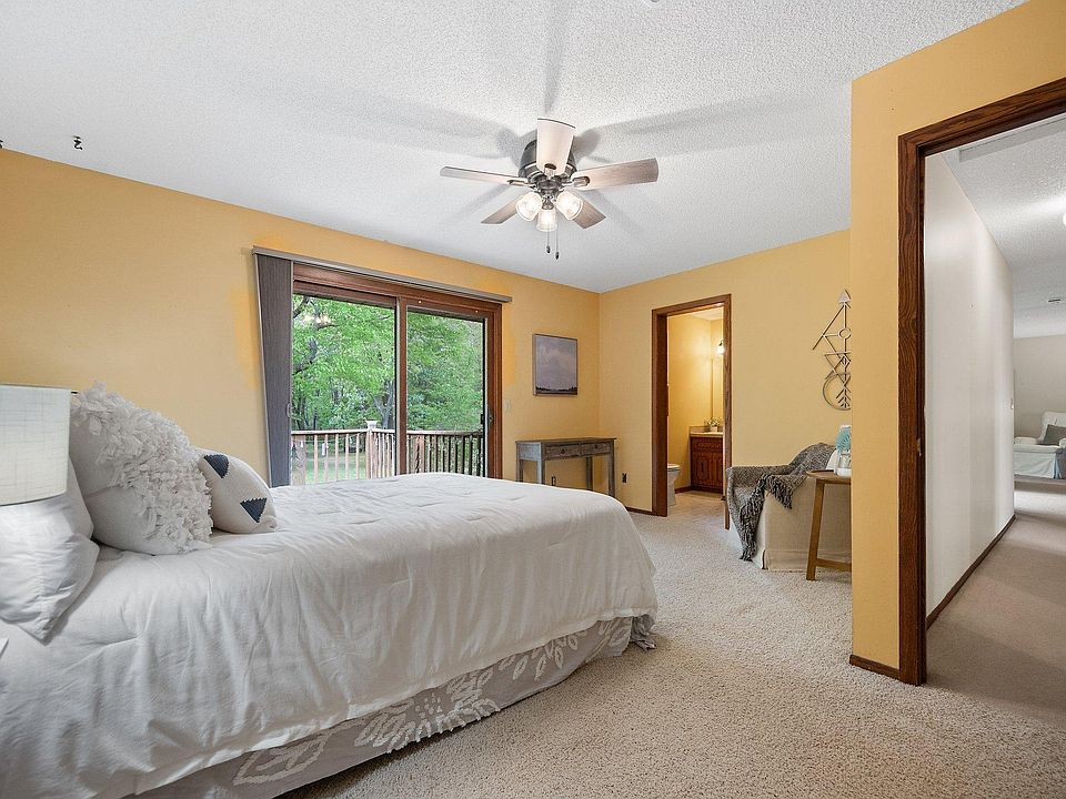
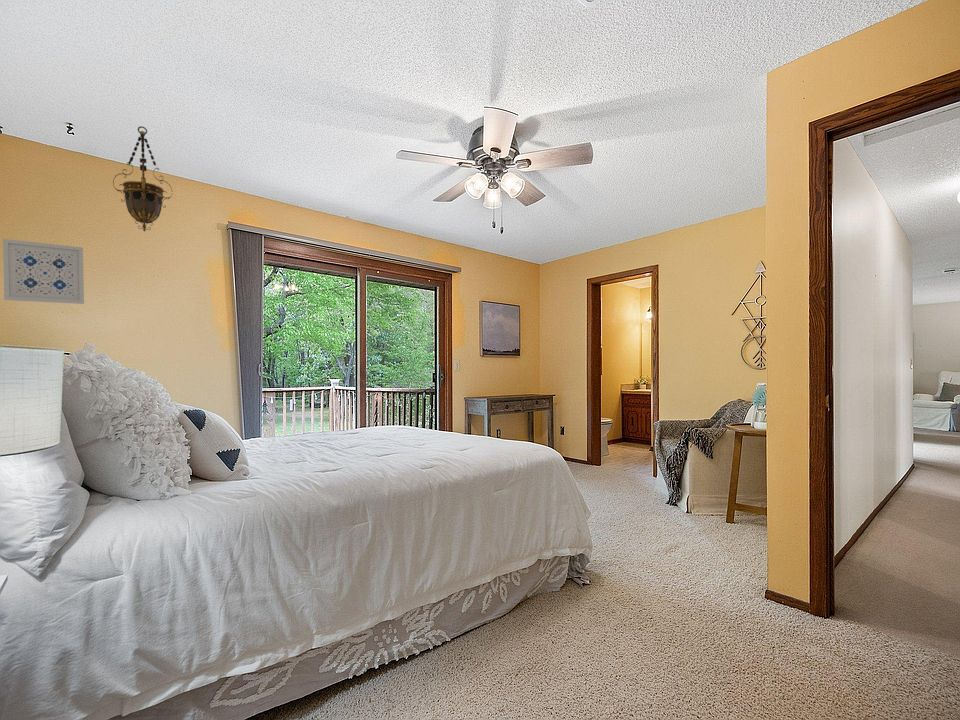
+ hanging lantern [112,125,173,233]
+ wall art [2,238,85,305]
